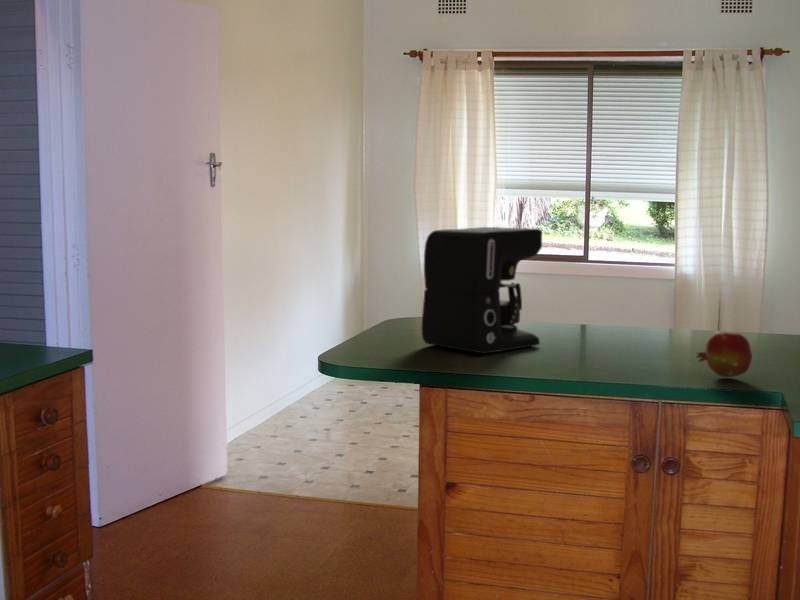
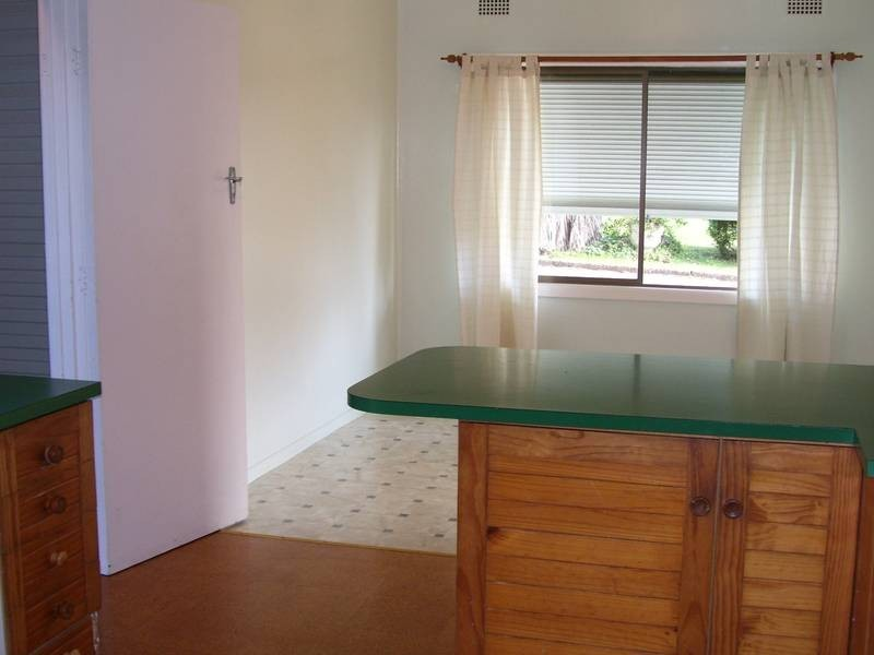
- coffee maker [421,226,543,355]
- fruit [695,331,753,378]
